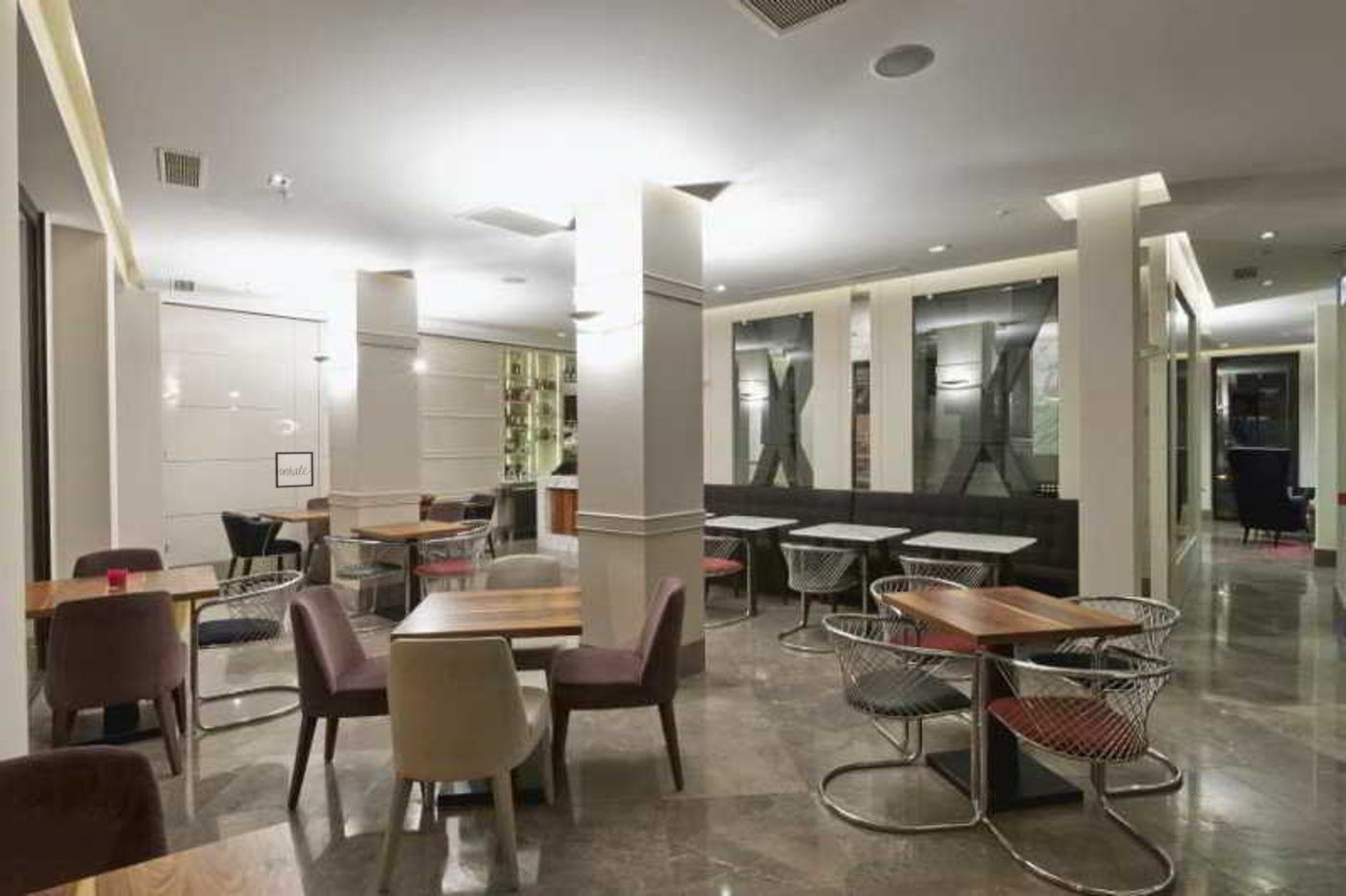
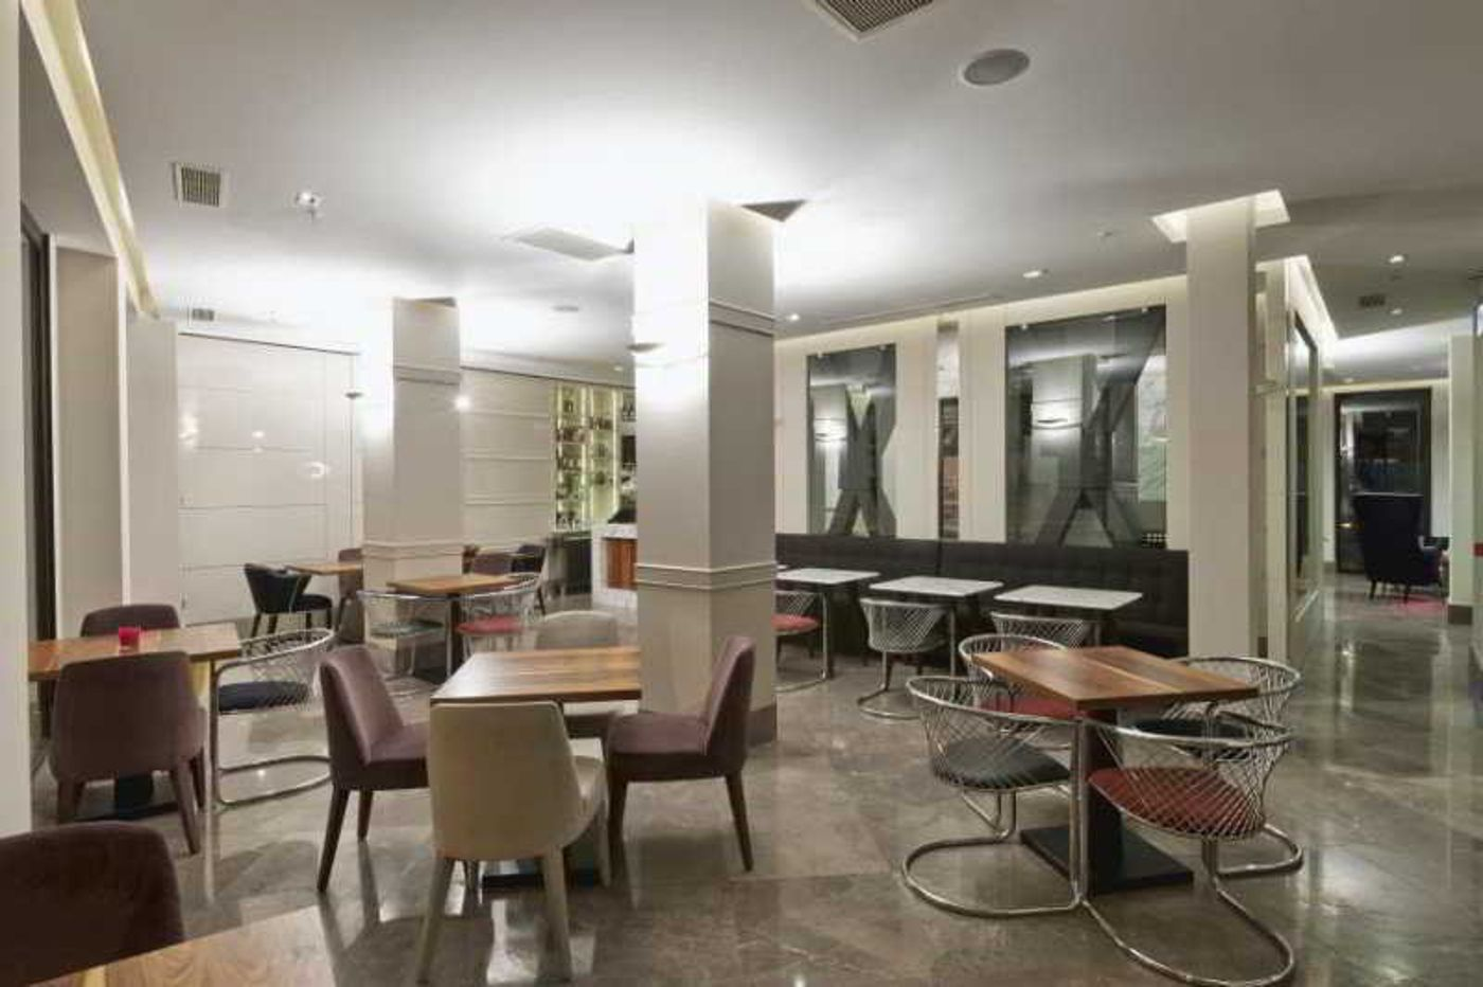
- wall art [274,451,314,489]
